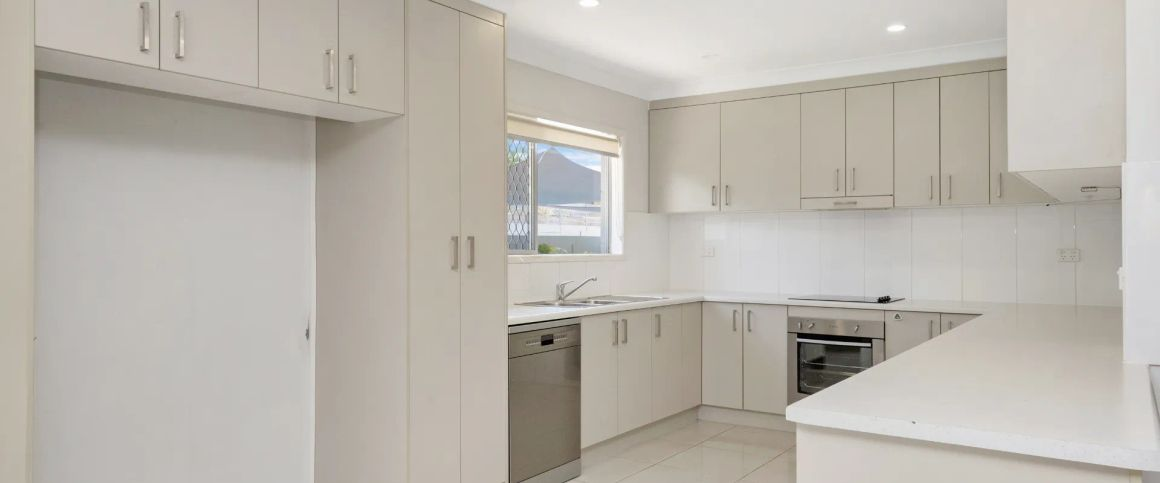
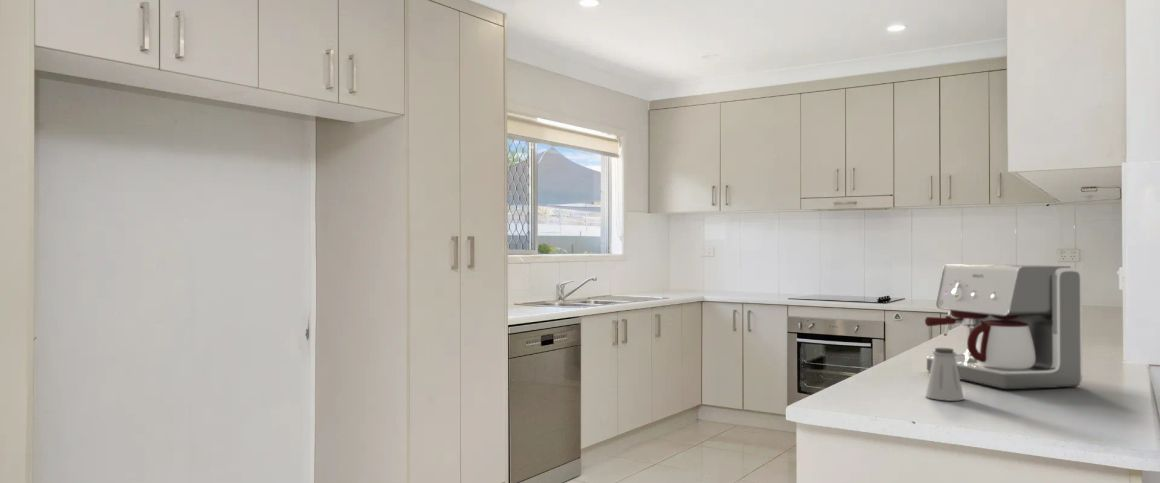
+ coffee maker [924,263,1084,390]
+ saltshaker [925,347,965,402]
